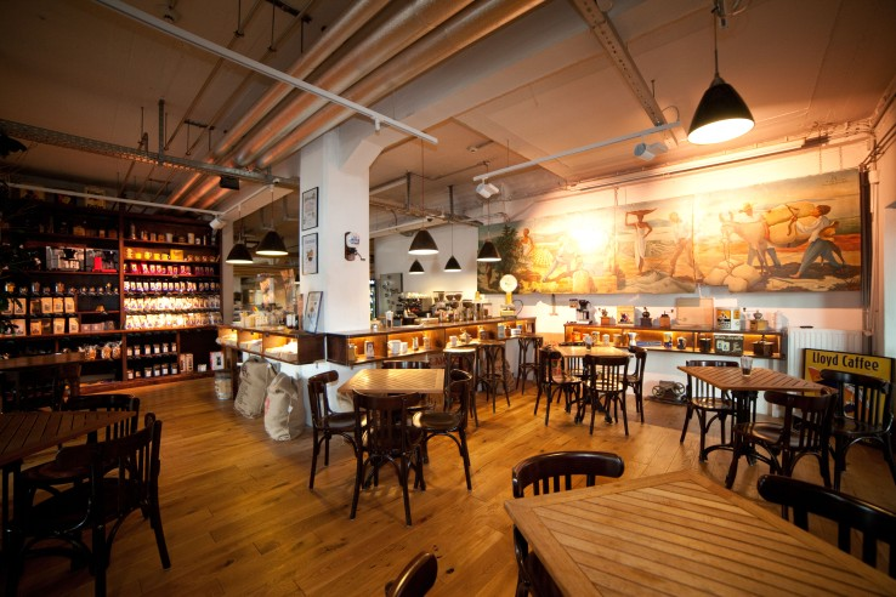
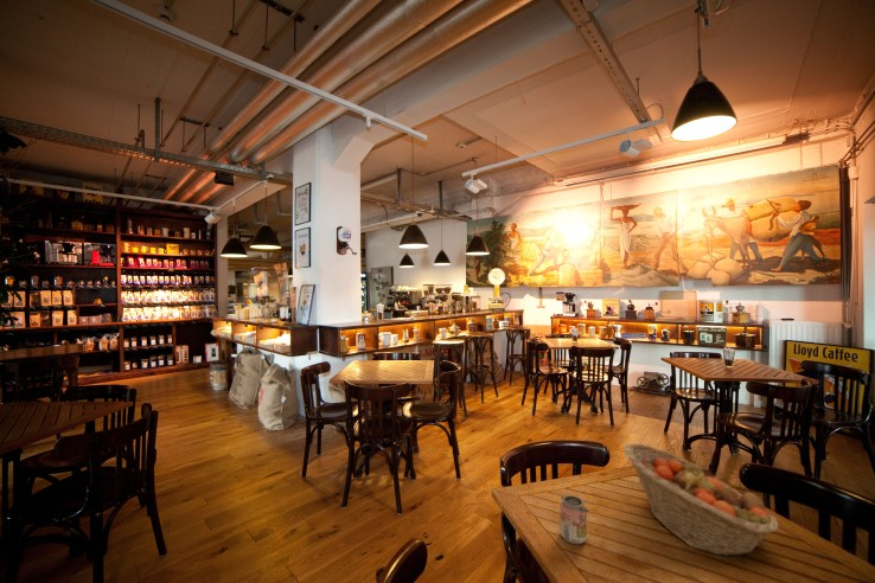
+ beverage can [558,494,590,545]
+ fruit basket [622,442,780,557]
